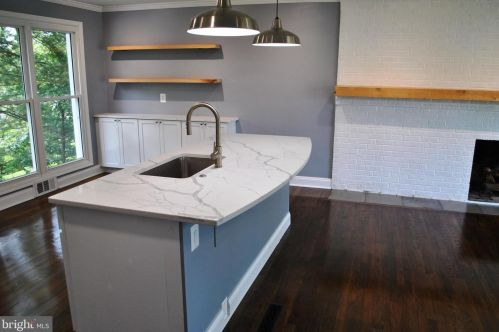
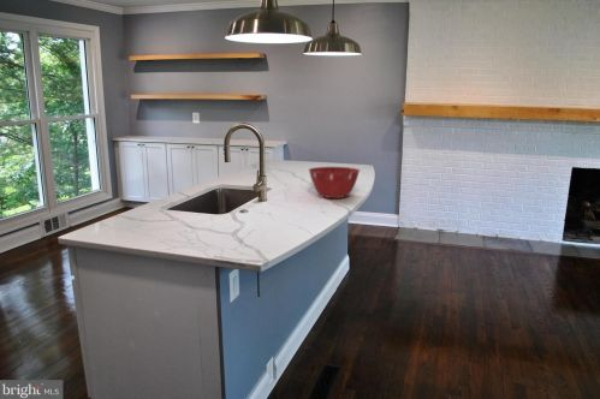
+ mixing bowl [308,166,361,200]
